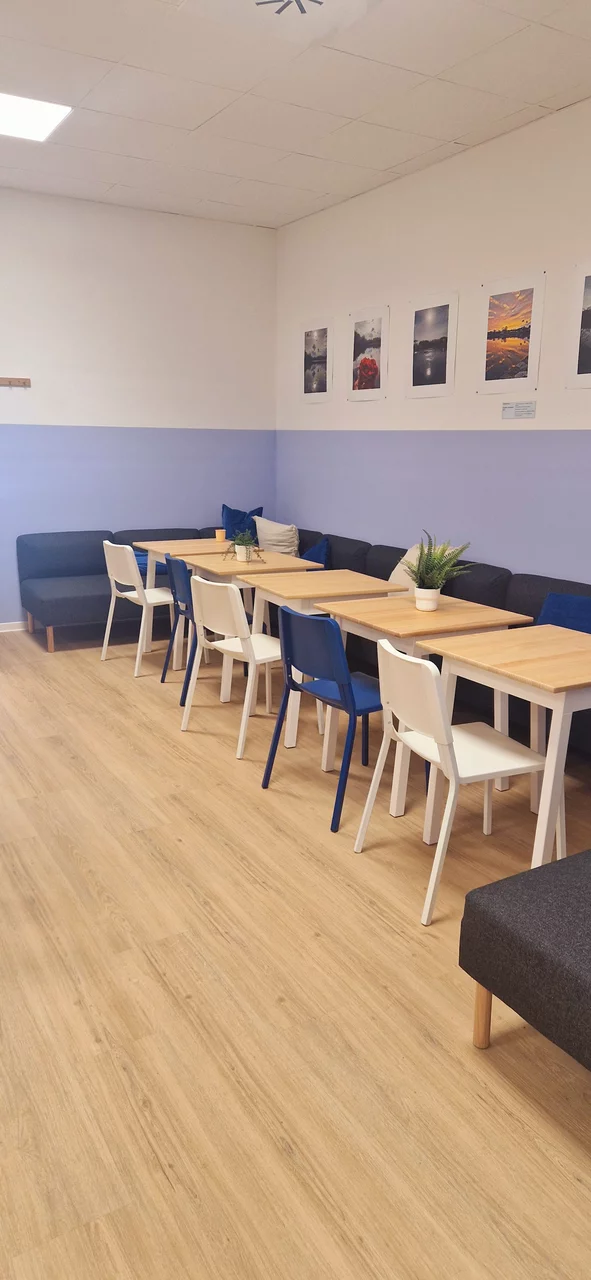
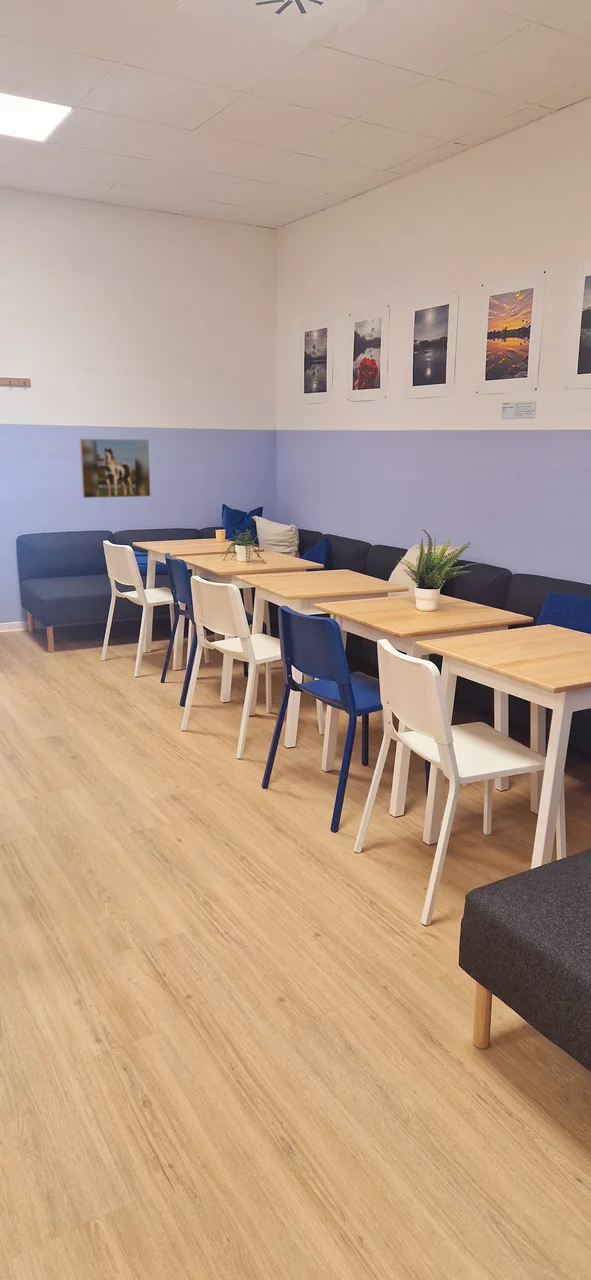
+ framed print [79,438,152,499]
